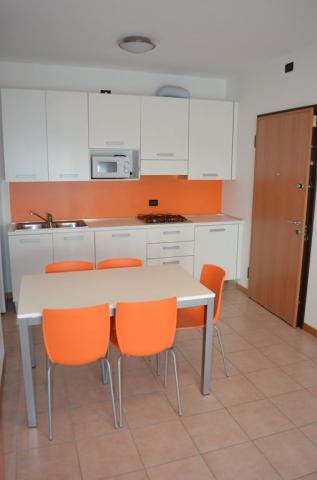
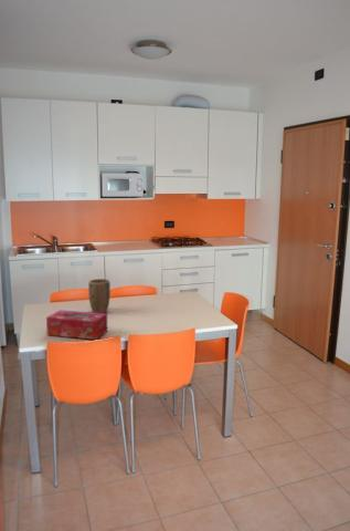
+ tissue box [45,309,108,341]
+ plant pot [87,278,112,313]
